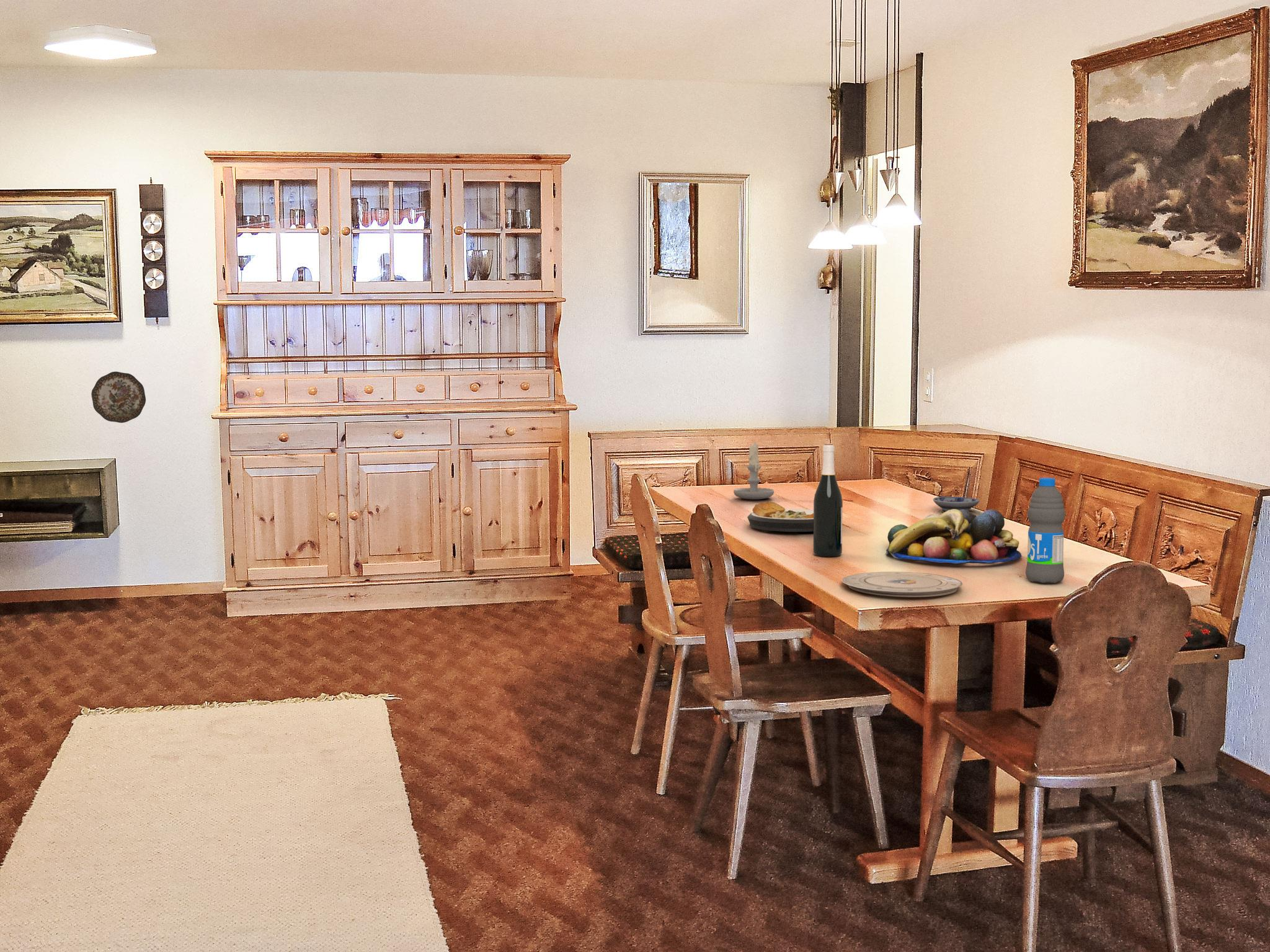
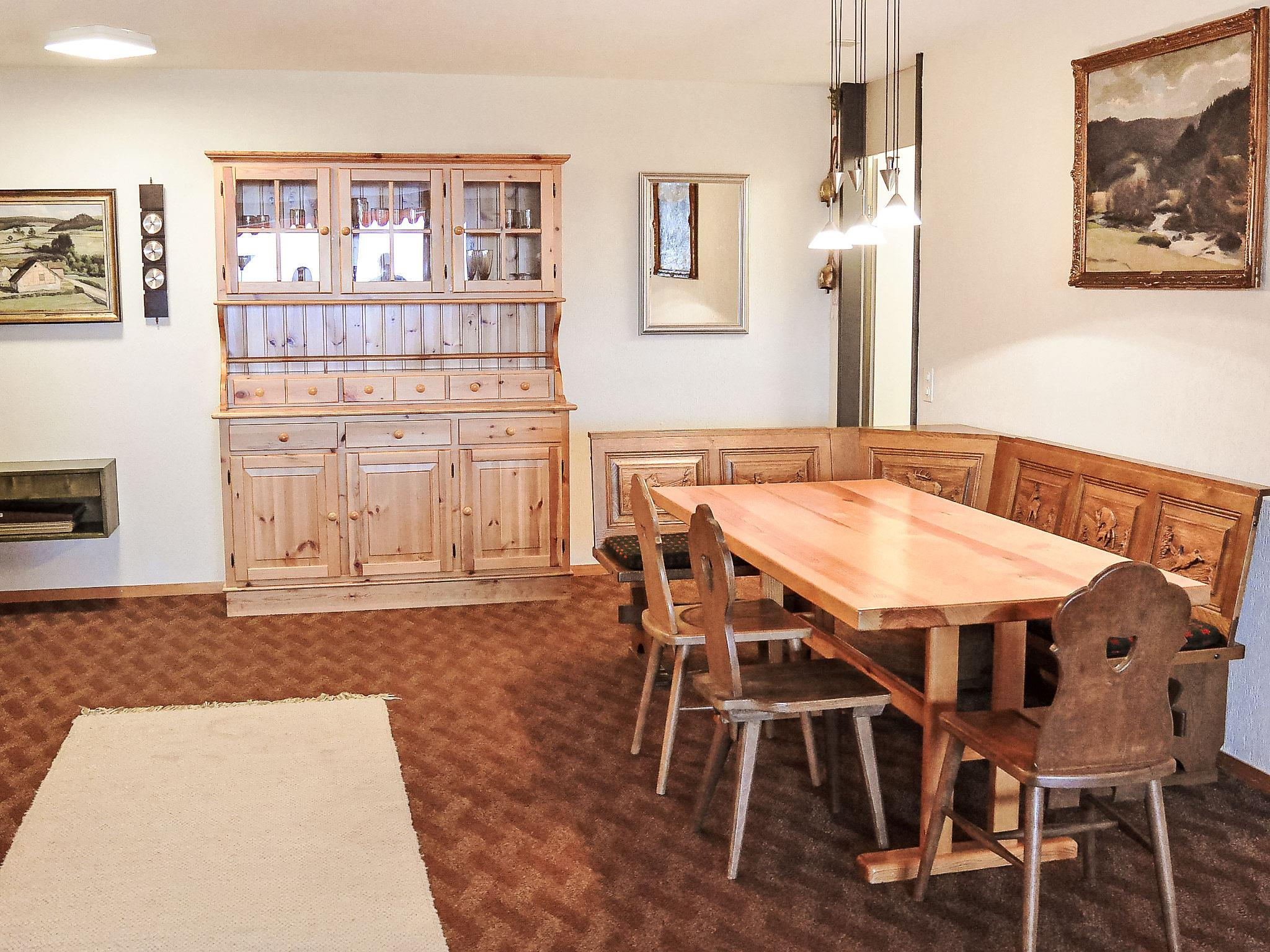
- water bottle [1025,477,1066,584]
- wine bottle [812,443,843,557]
- bowl [933,496,980,512]
- fruit bowl [885,509,1022,564]
- decorative plate [91,371,146,423]
- plate [841,571,963,597]
- candle [733,441,775,500]
- plate [747,501,814,532]
